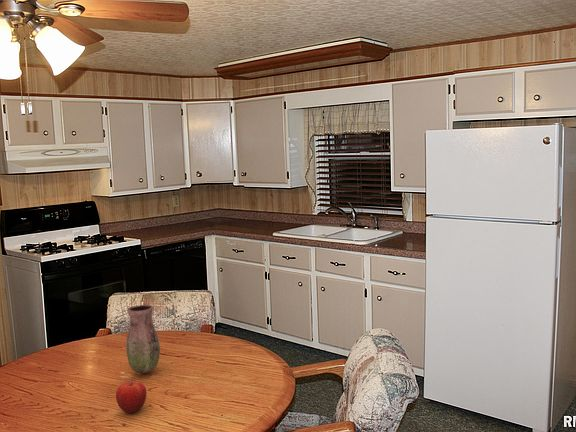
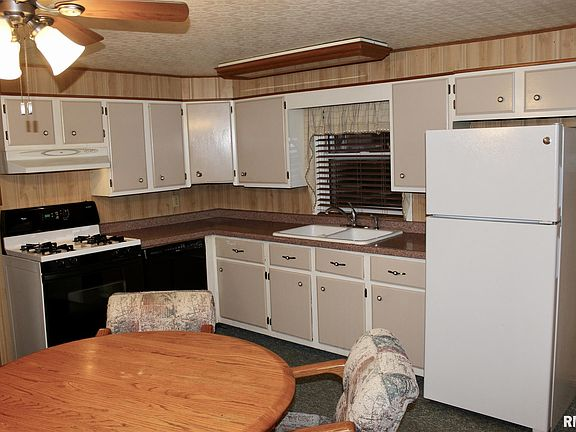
- vase [125,304,161,374]
- fruit [115,378,147,414]
